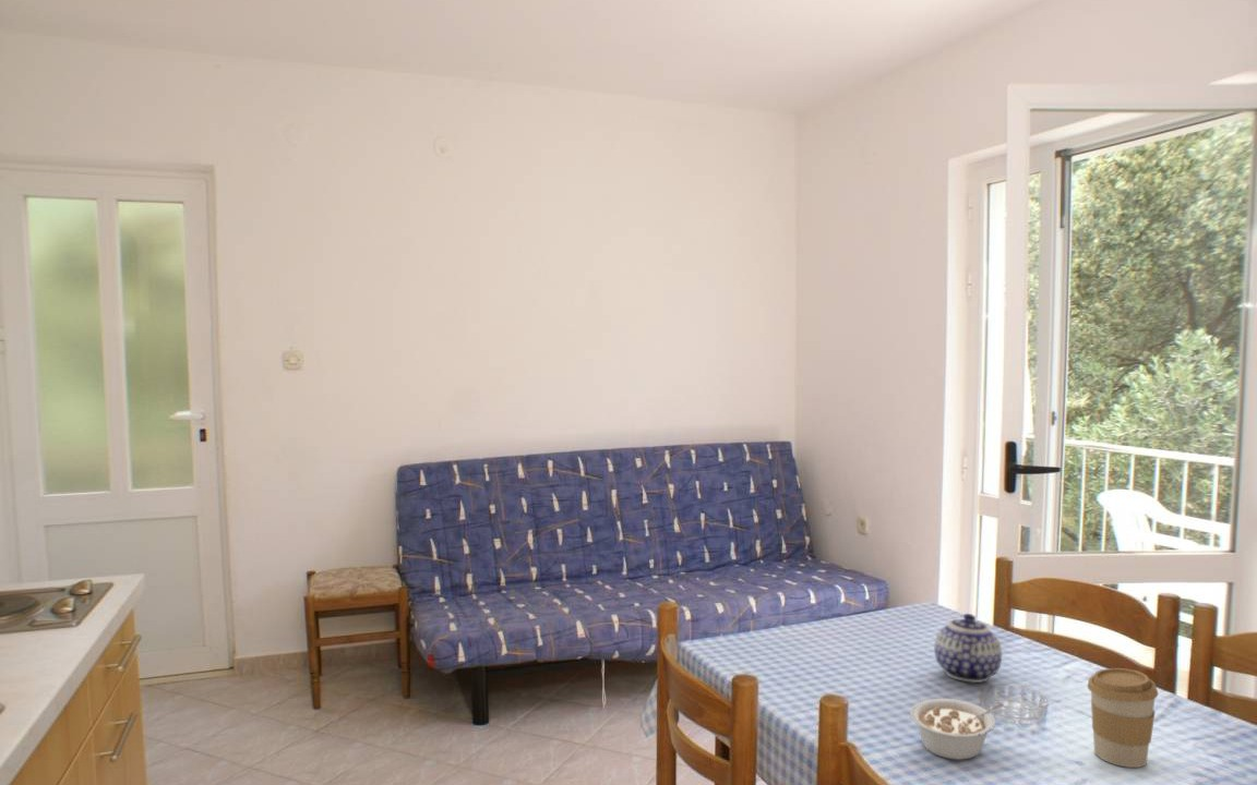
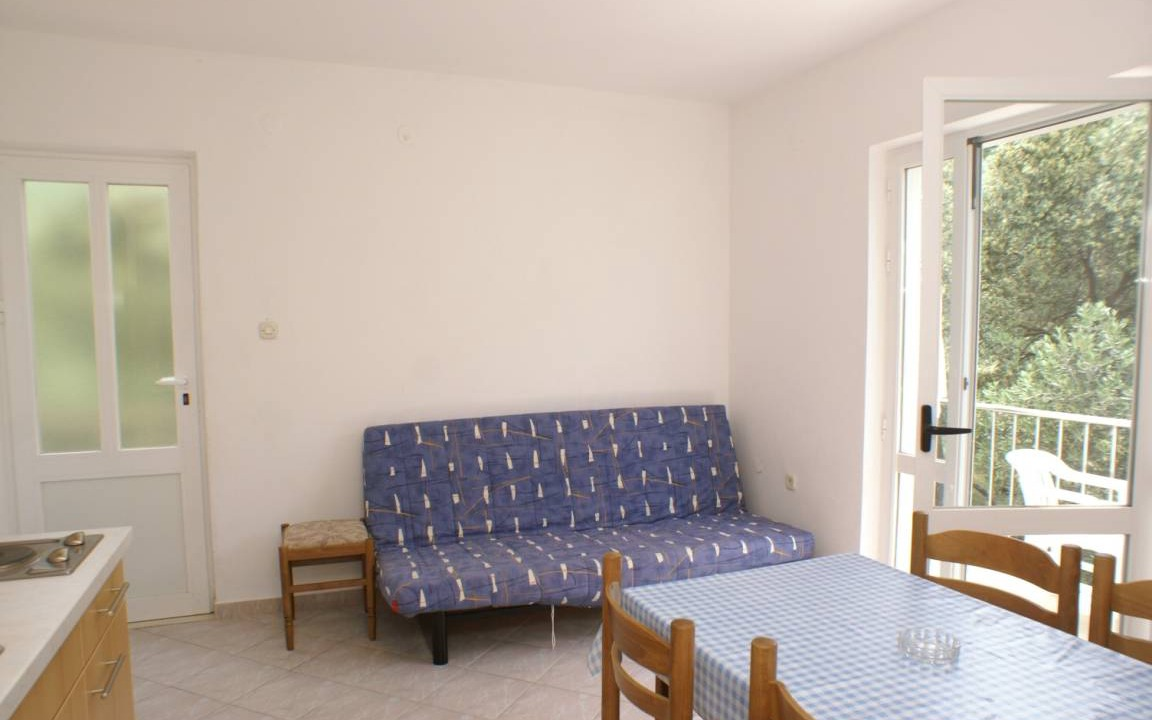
- coffee cup [1087,667,1159,769]
- teapot [934,613,1003,684]
- legume [909,698,1006,761]
